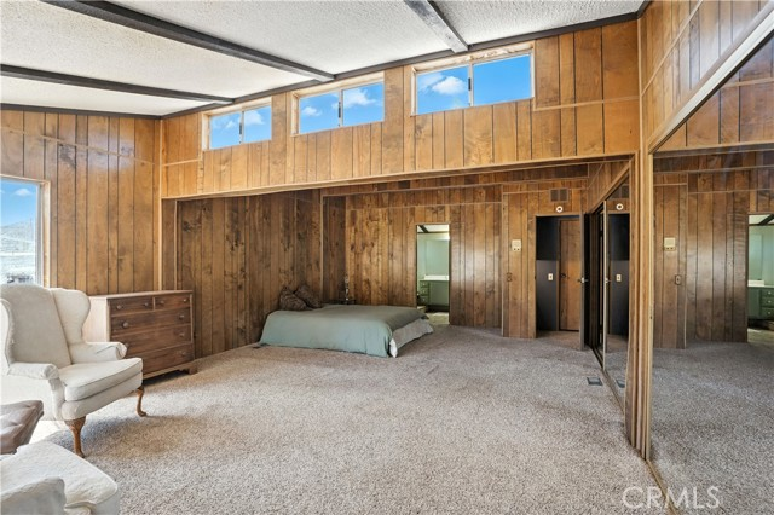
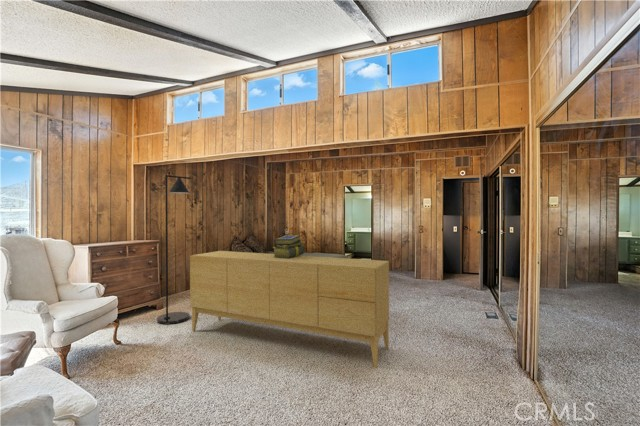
+ stack of books [272,234,305,259]
+ sideboard [189,250,390,369]
+ floor lamp [156,174,192,325]
